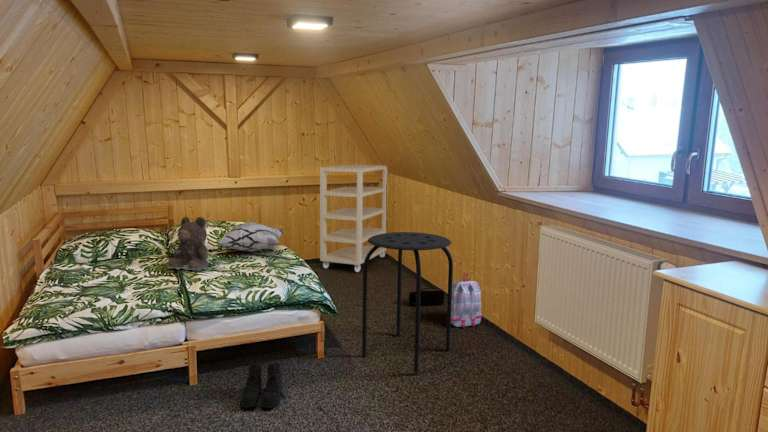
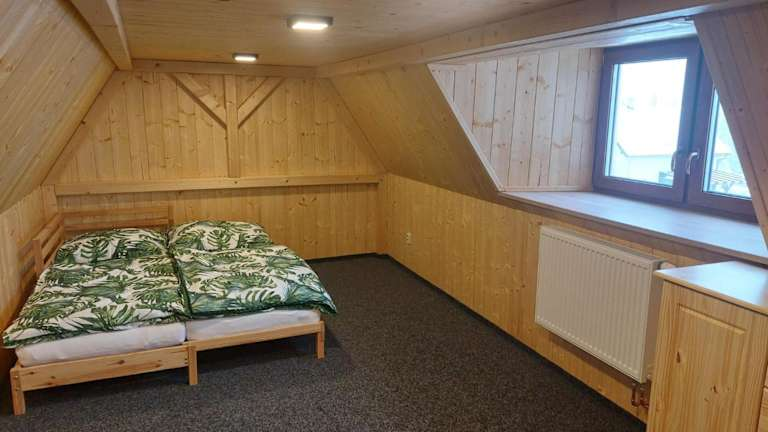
- shoe [407,287,445,307]
- decorative pillow [217,221,286,253]
- boots [240,361,283,409]
- stool [361,231,454,374]
- teddy bear [166,216,211,272]
- backpack [451,271,485,329]
- shelving unit [319,164,389,273]
